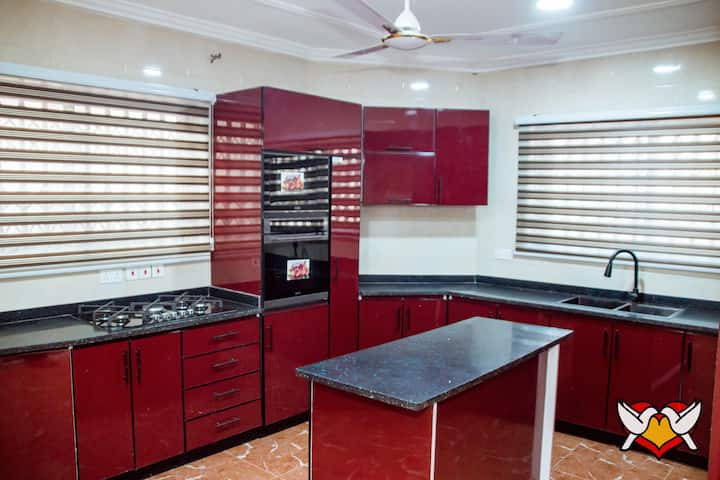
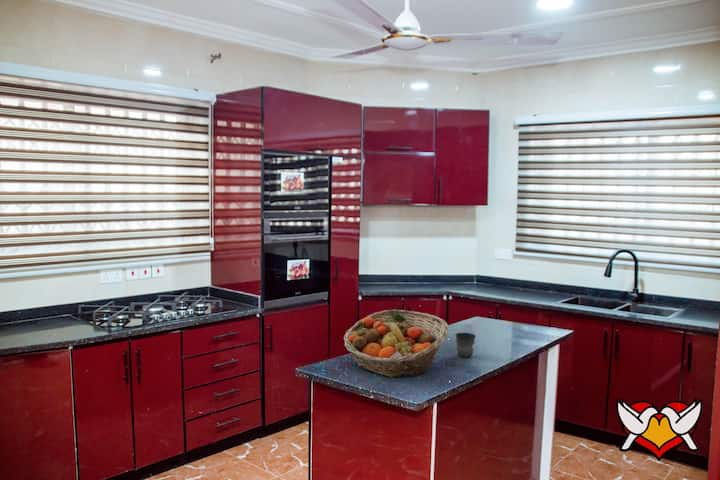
+ fruit basket [343,309,450,378]
+ mug [454,332,477,359]
